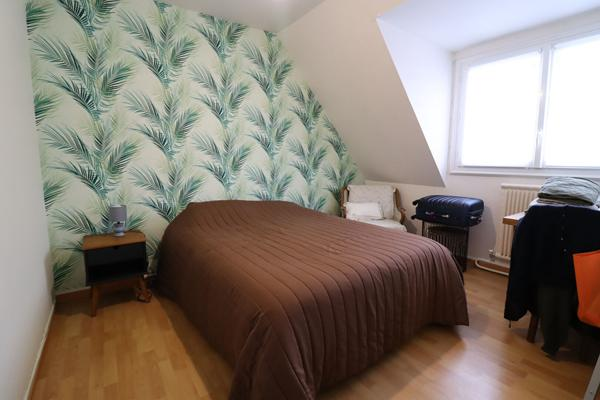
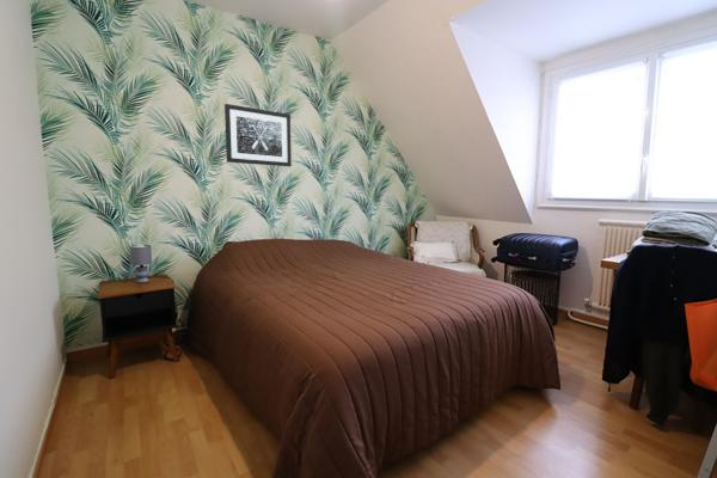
+ wall art [223,103,293,167]
